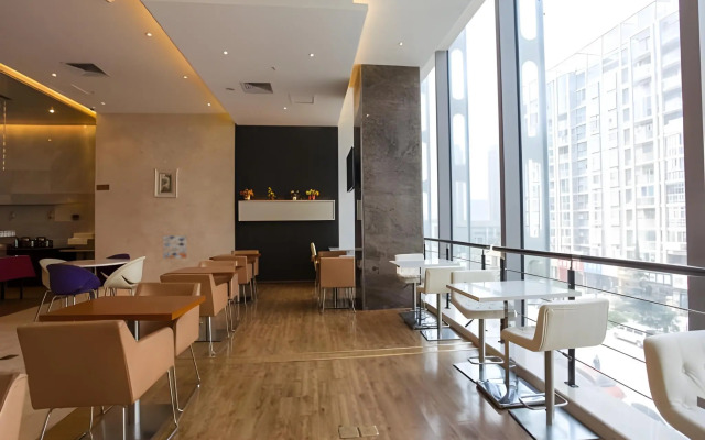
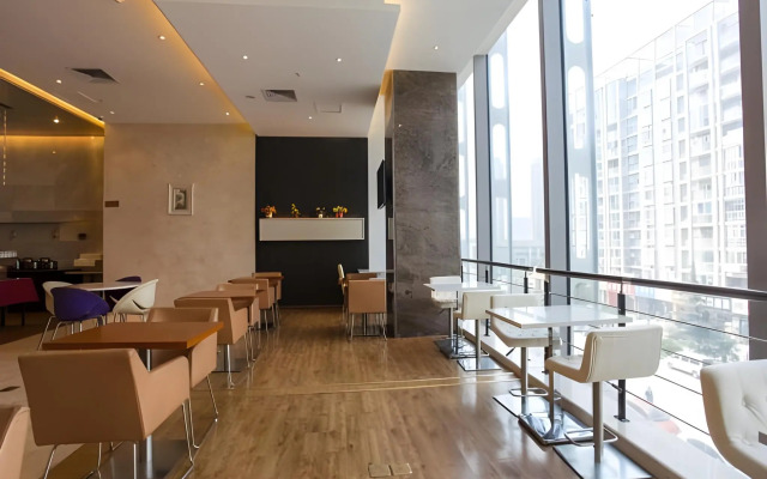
- wall art [162,234,188,260]
